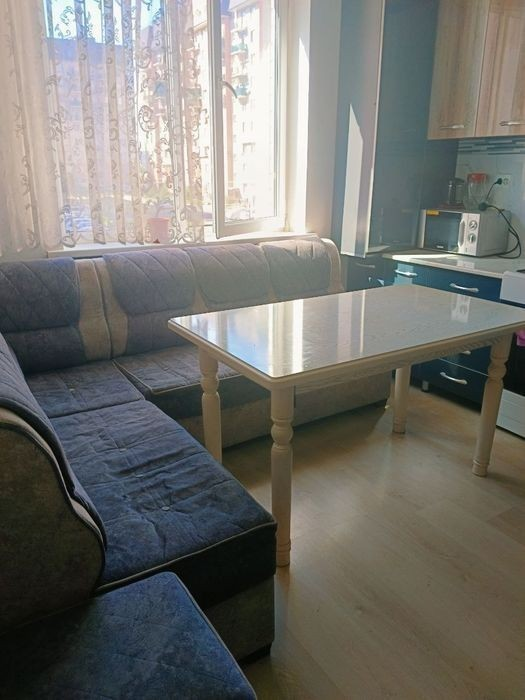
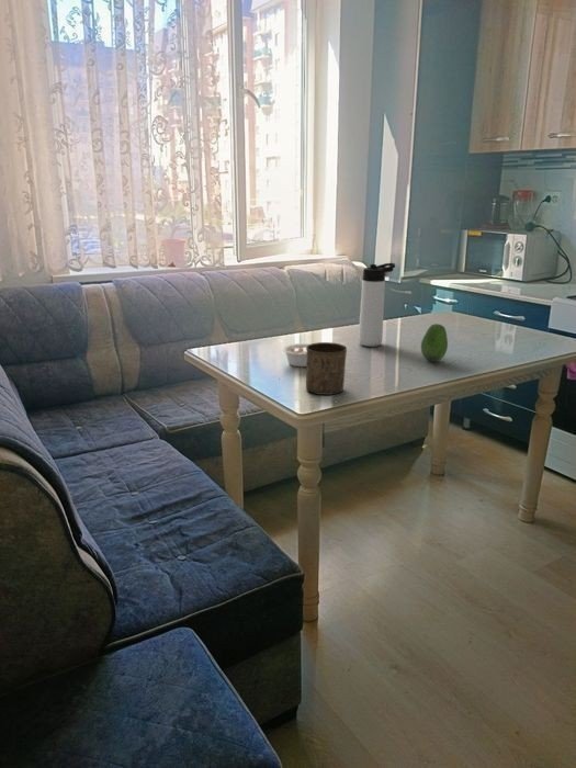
+ thermos bottle [358,262,396,348]
+ legume [282,342,313,368]
+ fruit [420,323,449,362]
+ cup [305,341,348,396]
